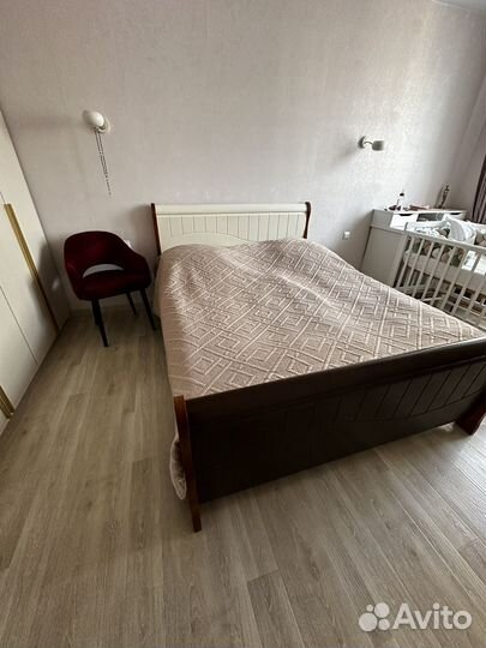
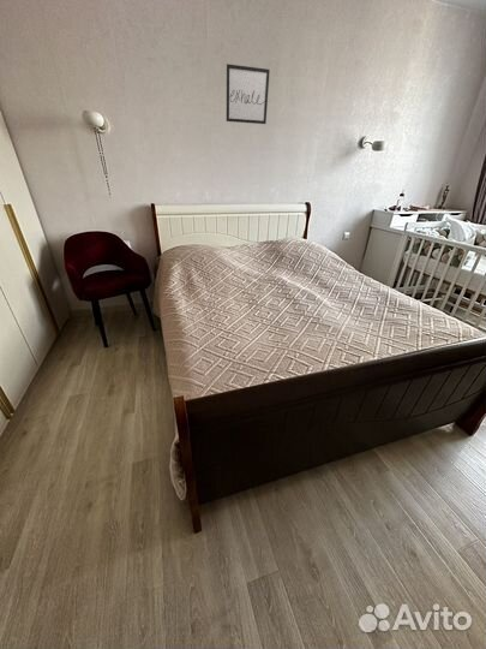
+ wall art [226,62,271,125]
